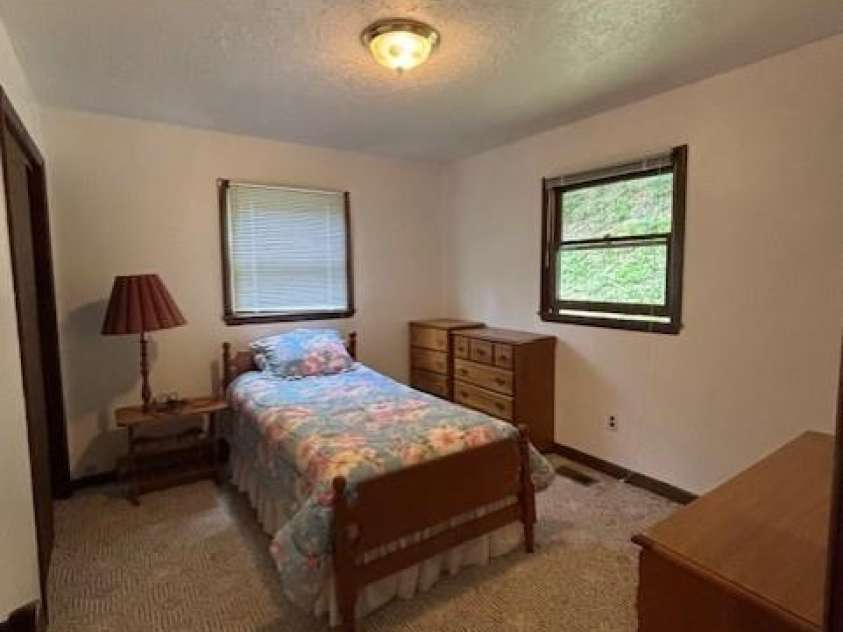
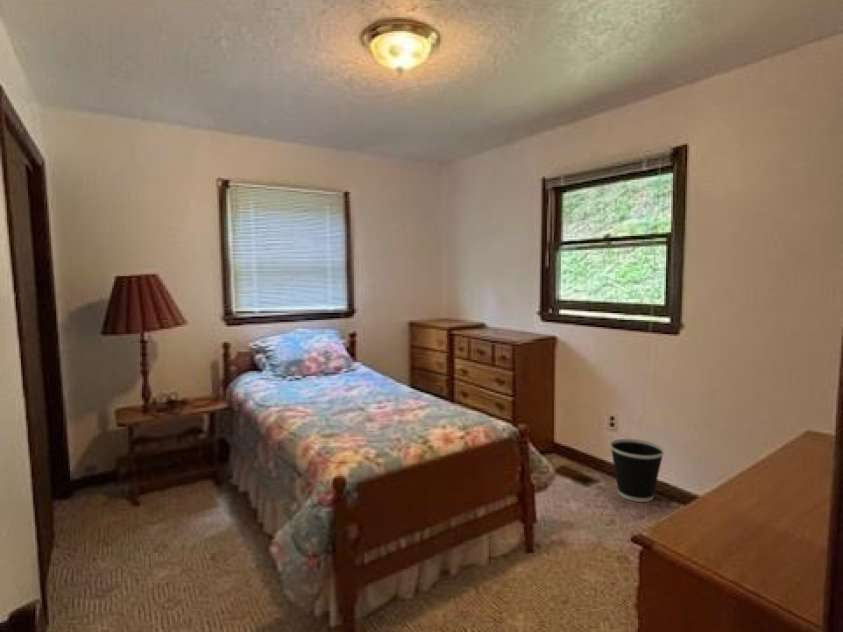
+ wastebasket [609,438,666,503]
